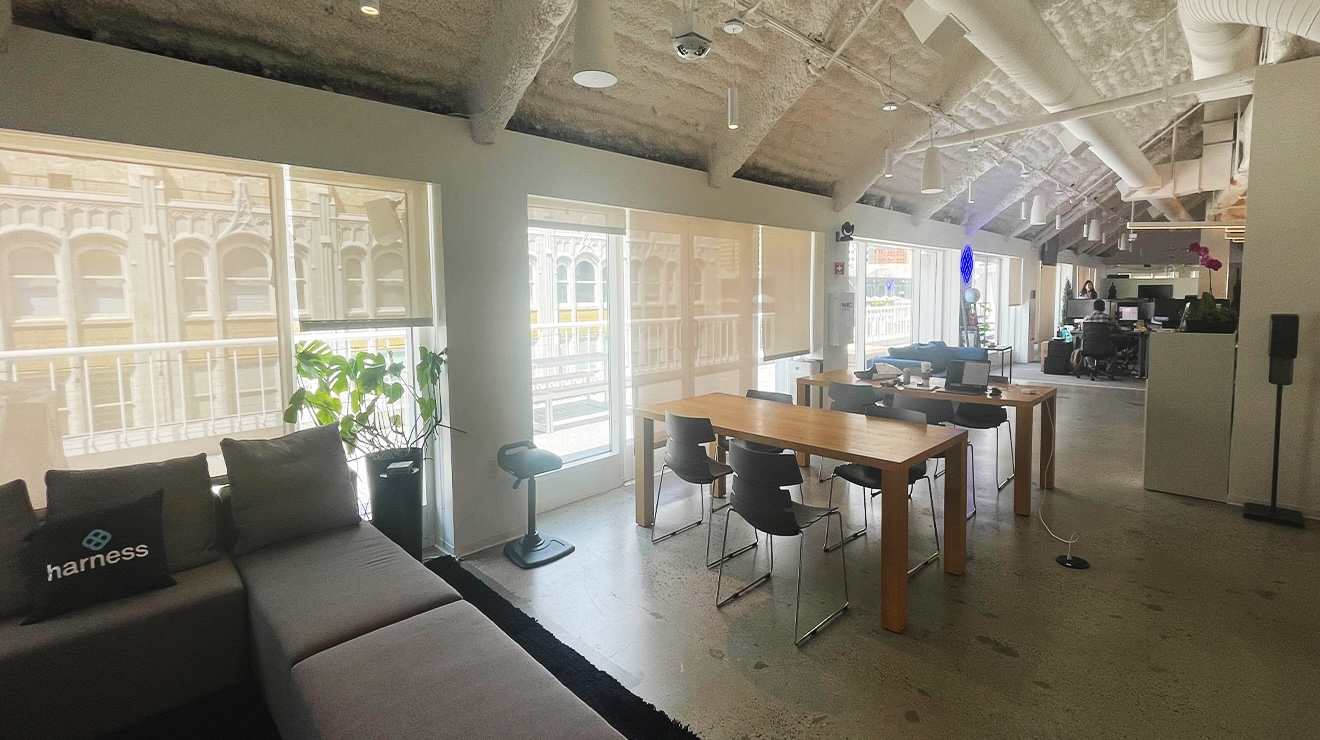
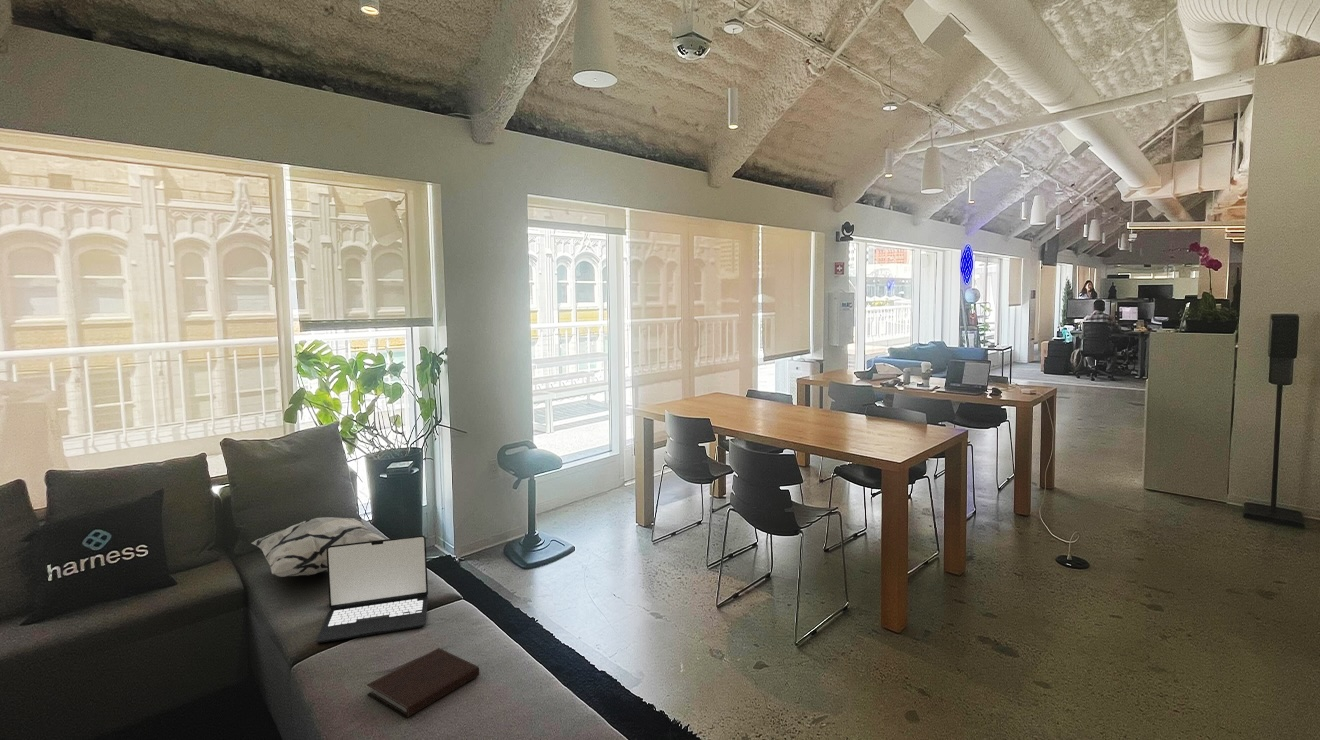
+ notebook [366,647,480,719]
+ laptop [316,534,429,644]
+ decorative pillow [251,516,386,578]
